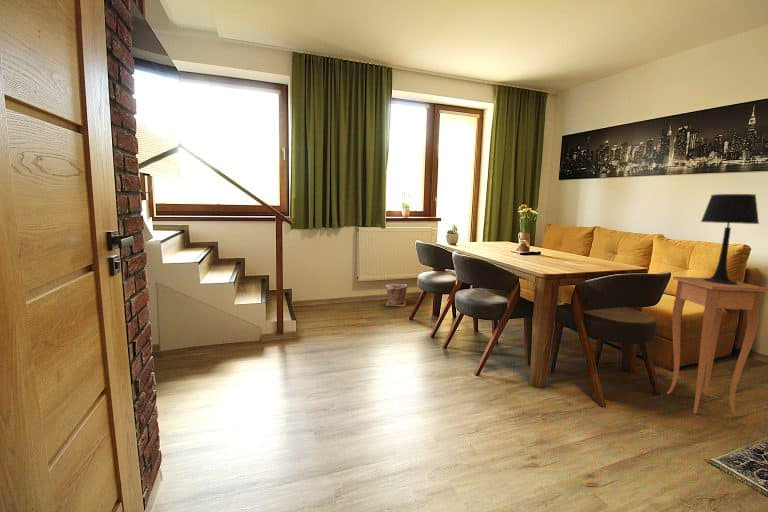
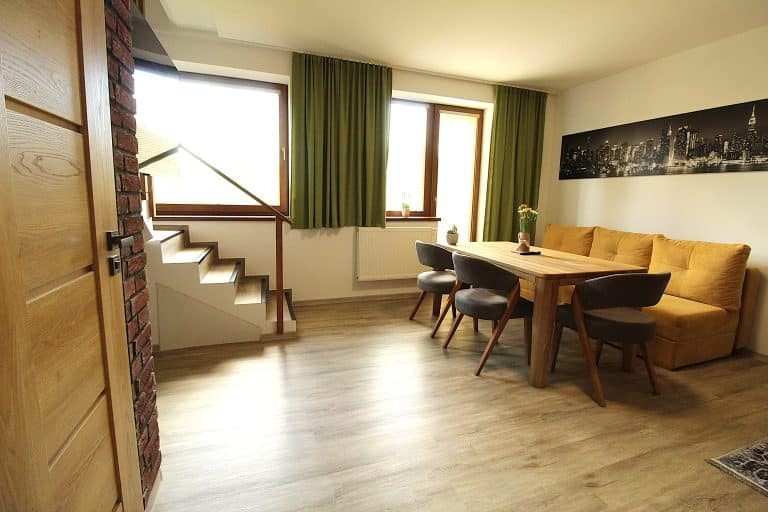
- side table [666,276,768,417]
- plant pot [385,283,408,307]
- table lamp [700,193,760,285]
